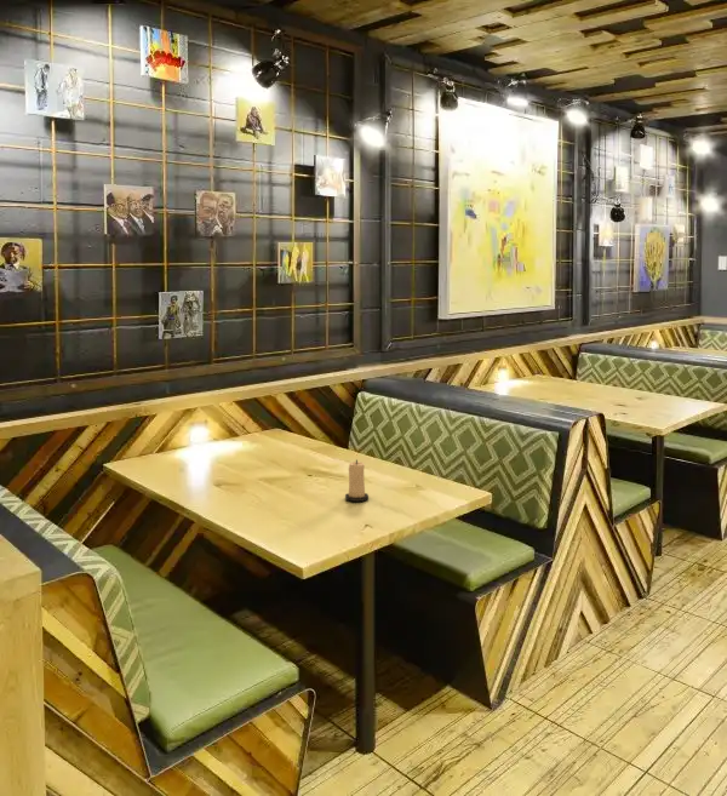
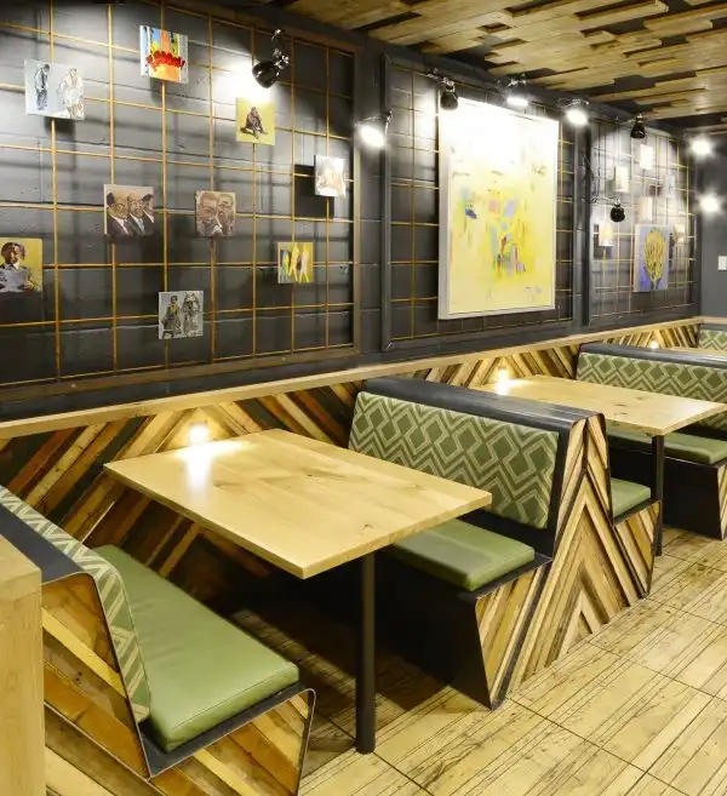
- candle [344,458,370,503]
